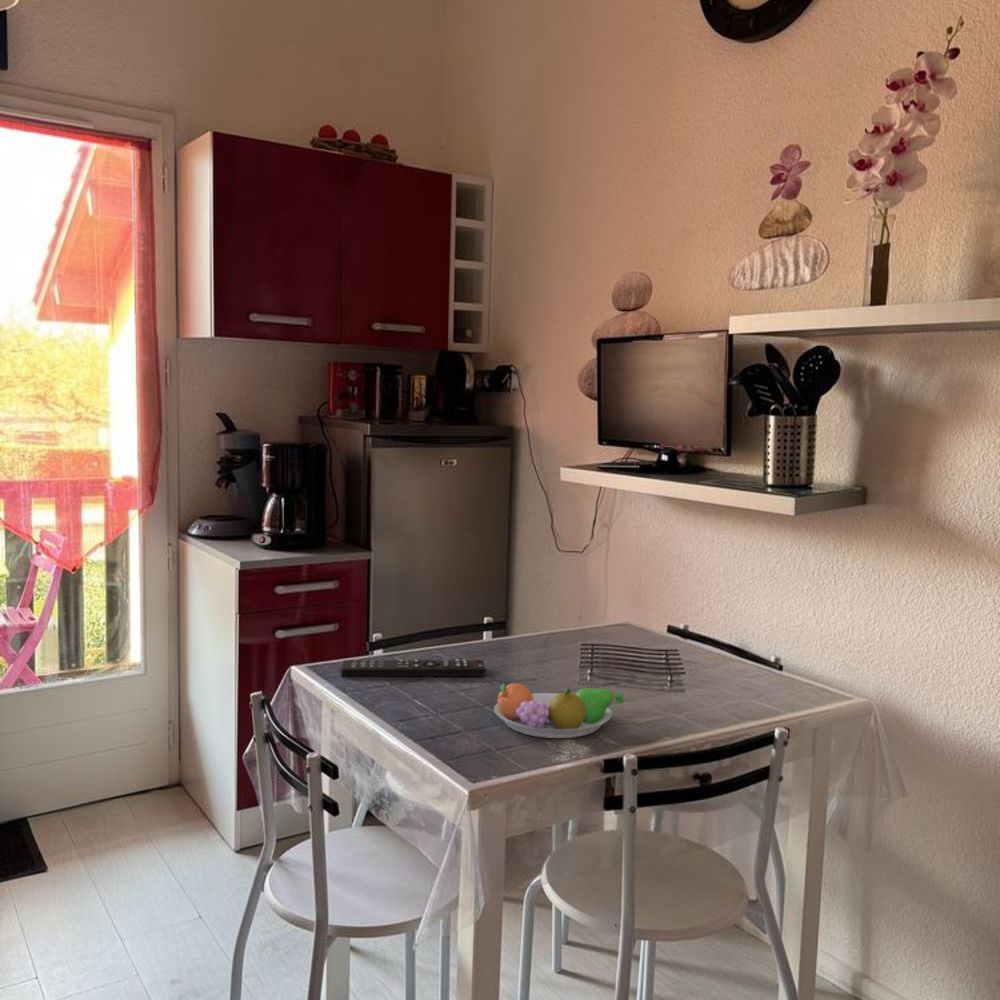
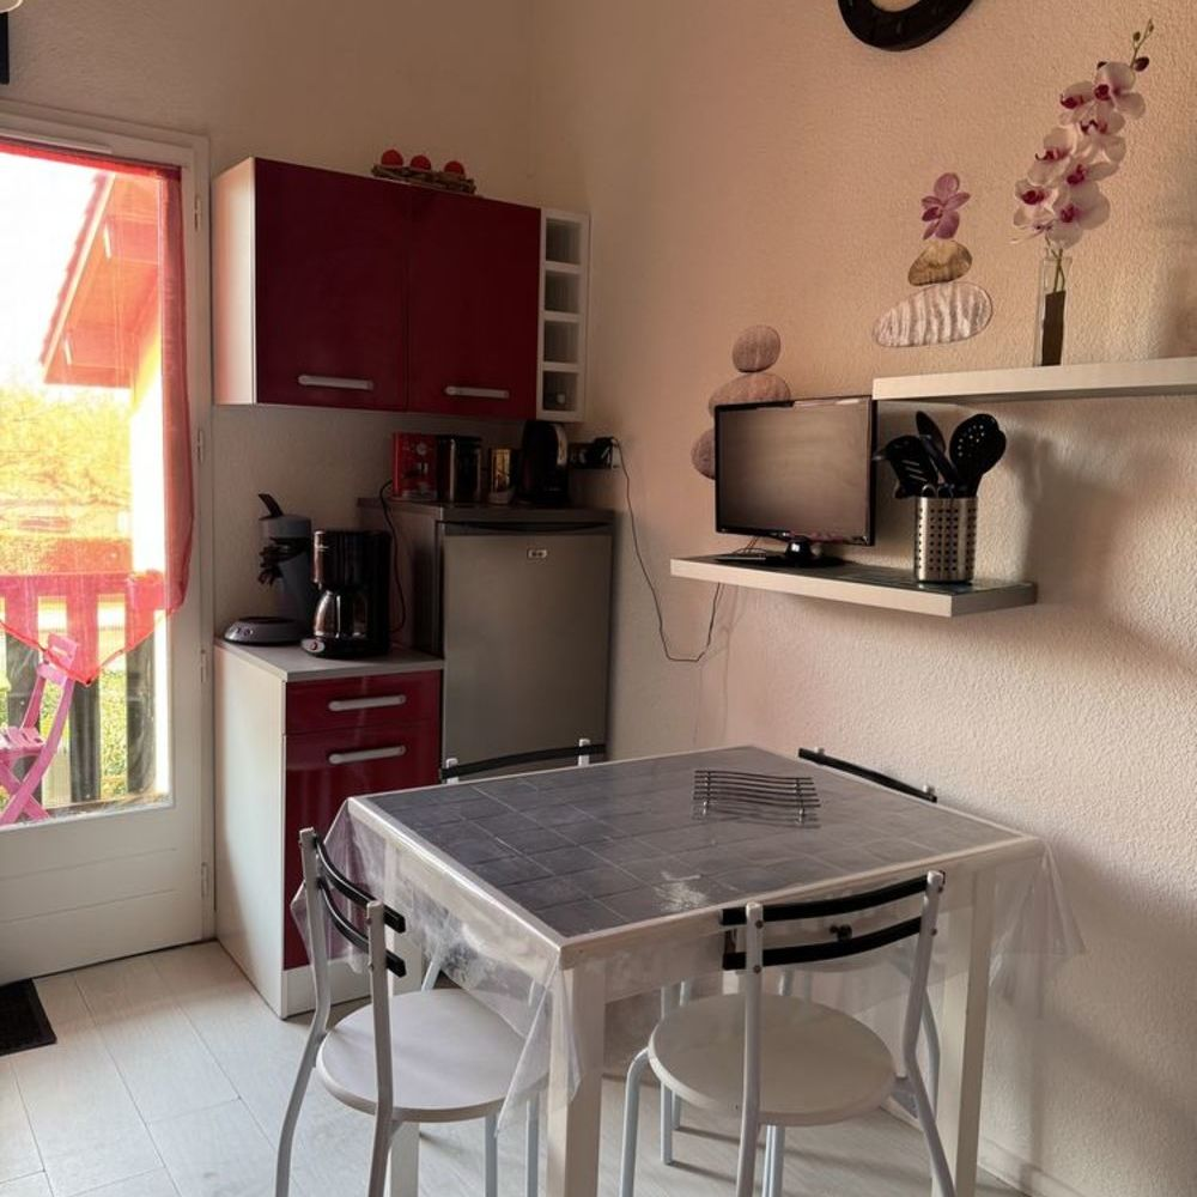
- fruit bowl [493,682,625,739]
- remote control [340,658,487,677]
